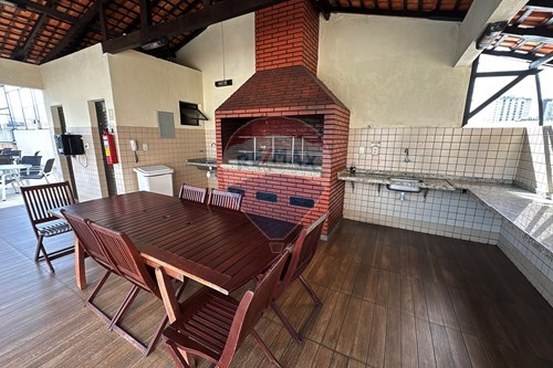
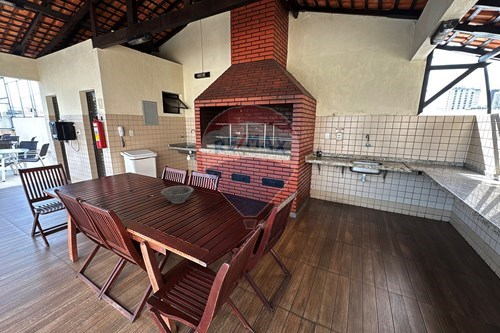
+ bowl [160,185,195,205]
